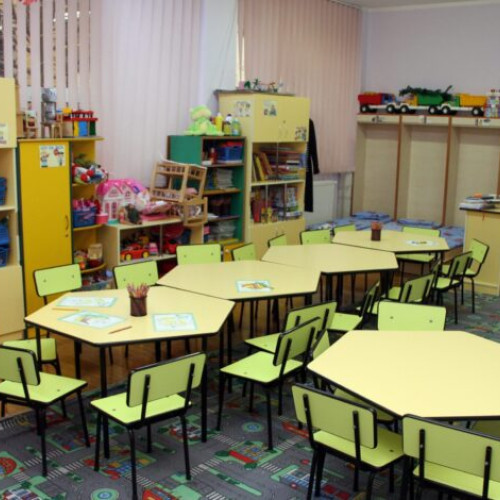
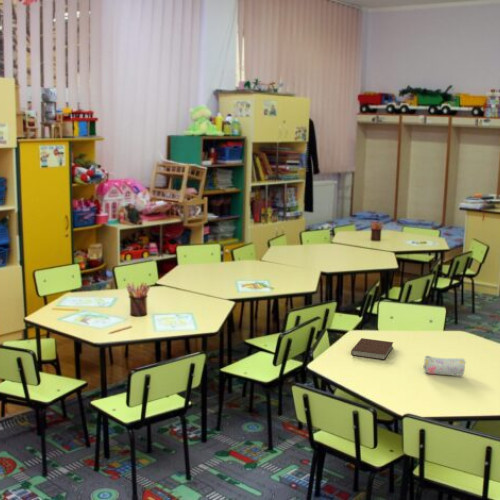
+ pencil case [423,355,467,377]
+ notebook [350,337,394,361]
